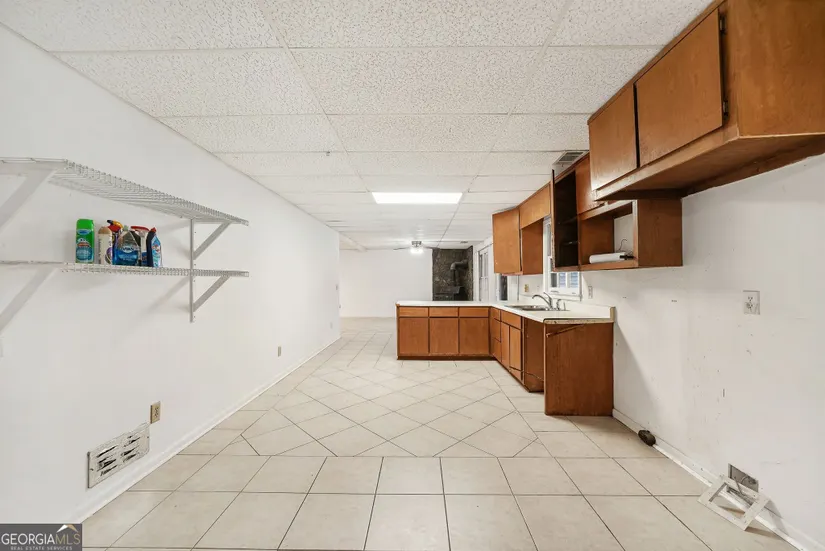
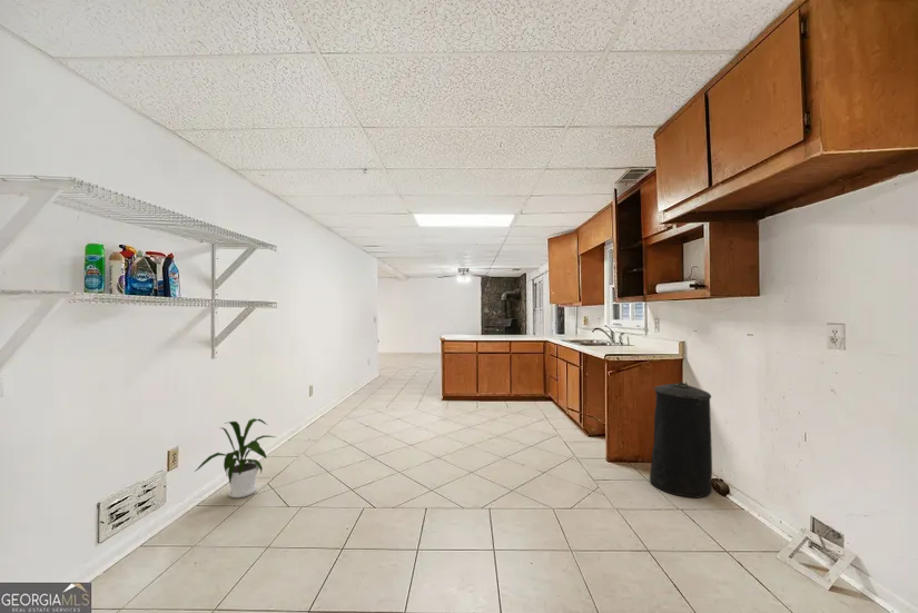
+ trash can [649,380,713,500]
+ house plant [194,417,276,500]
